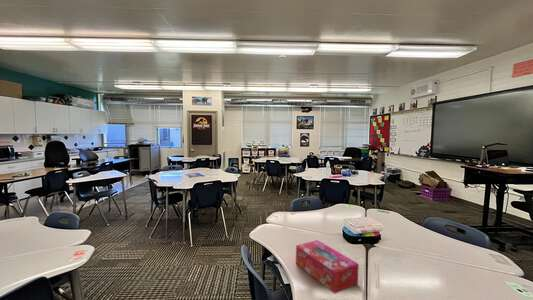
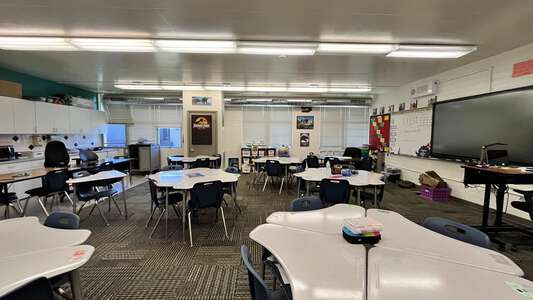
- tissue box [295,239,360,295]
